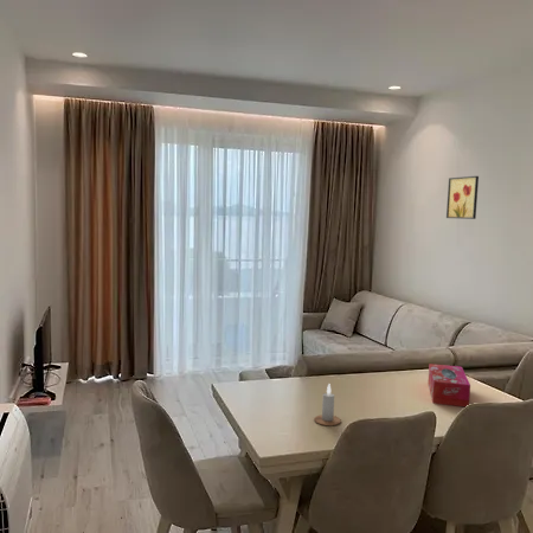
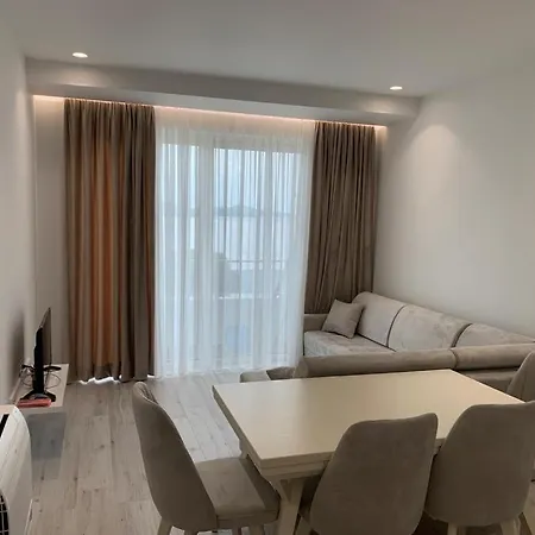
- wall art [445,175,480,220]
- tissue box [426,362,471,407]
- candle [313,383,342,426]
